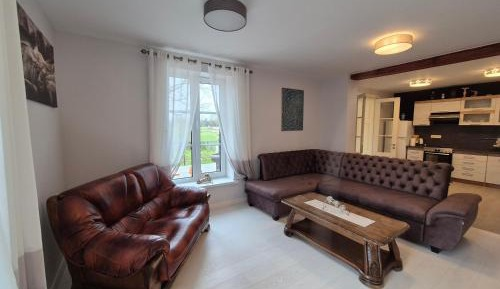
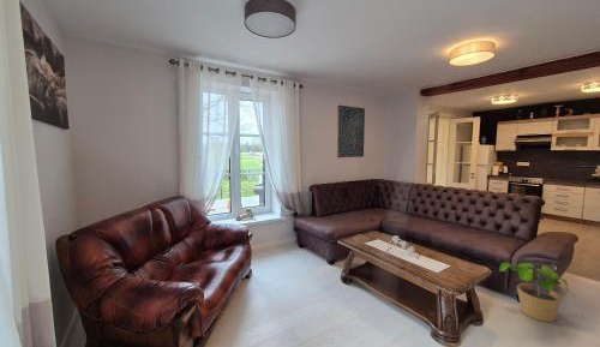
+ potted plant [498,262,569,323]
